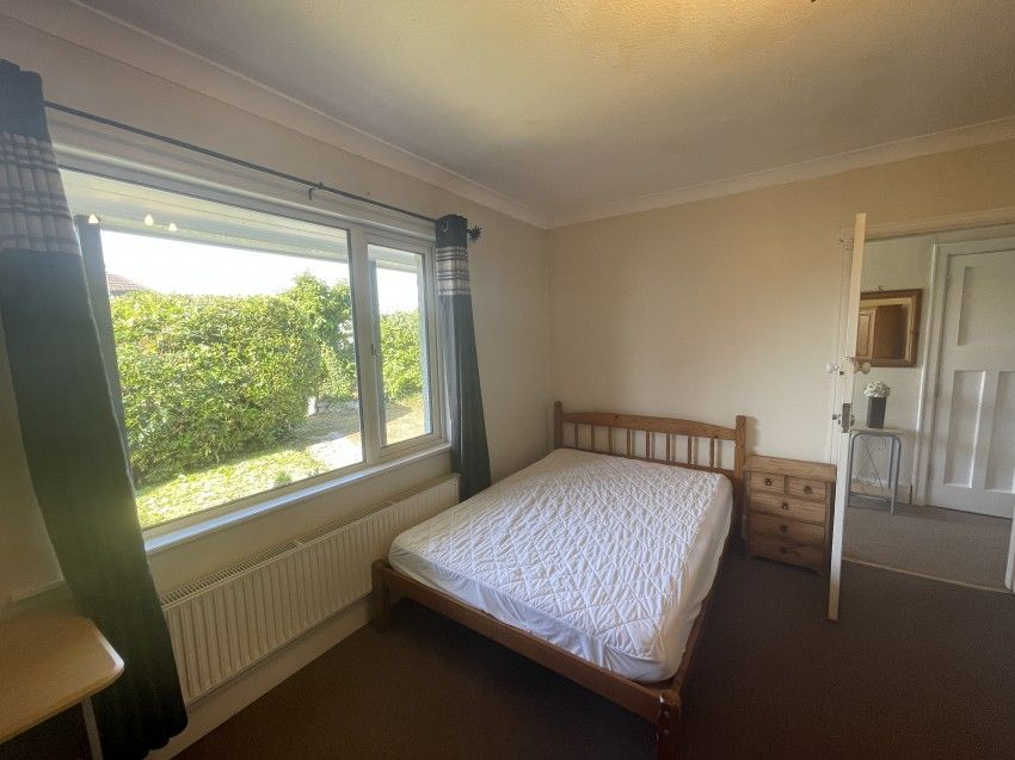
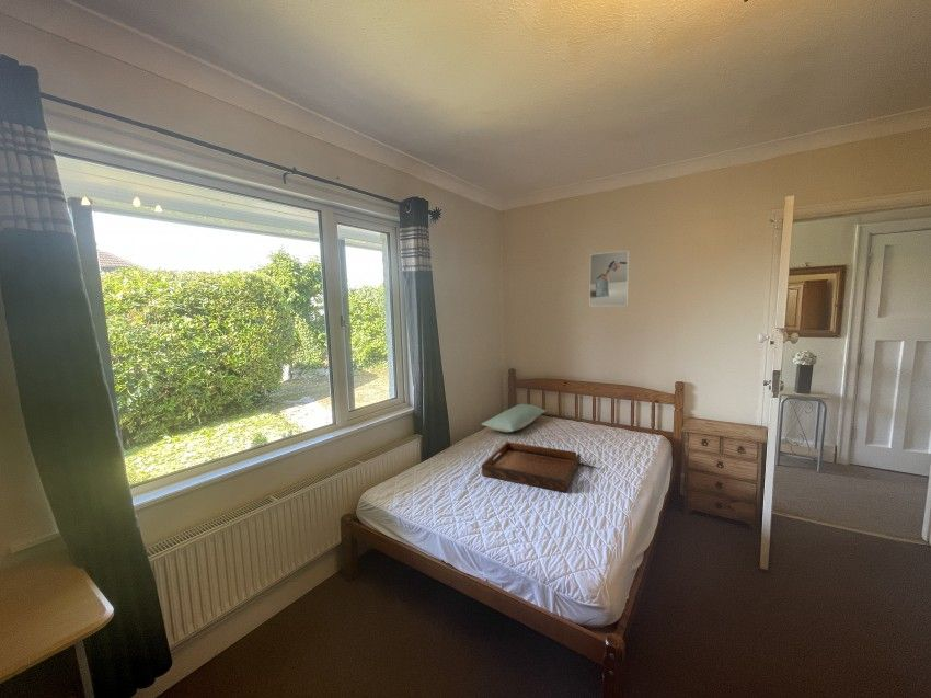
+ serving tray [481,440,582,494]
+ pillow [481,403,548,433]
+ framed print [588,250,630,308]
